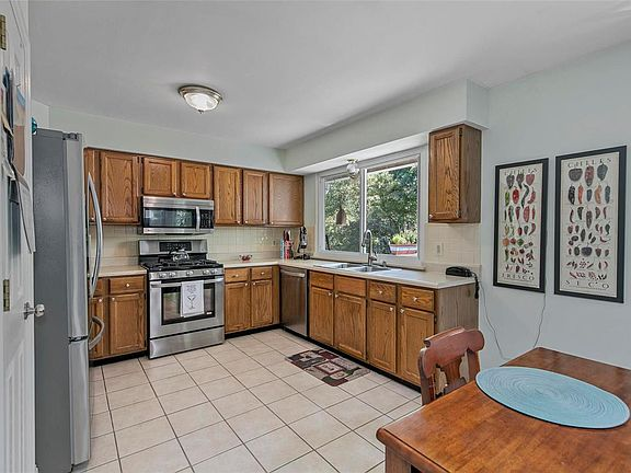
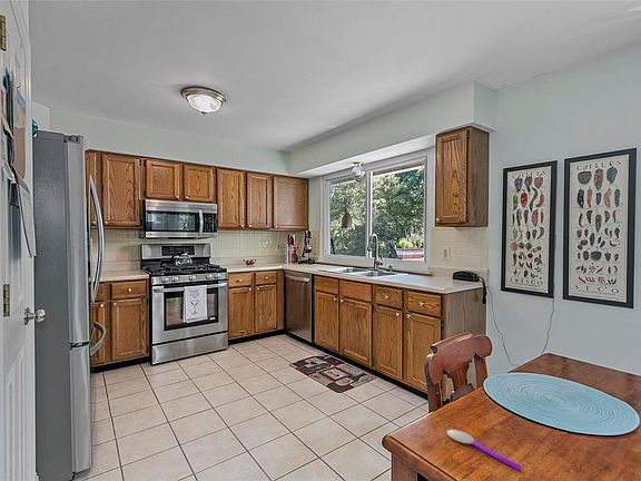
+ spoon [445,429,523,471]
